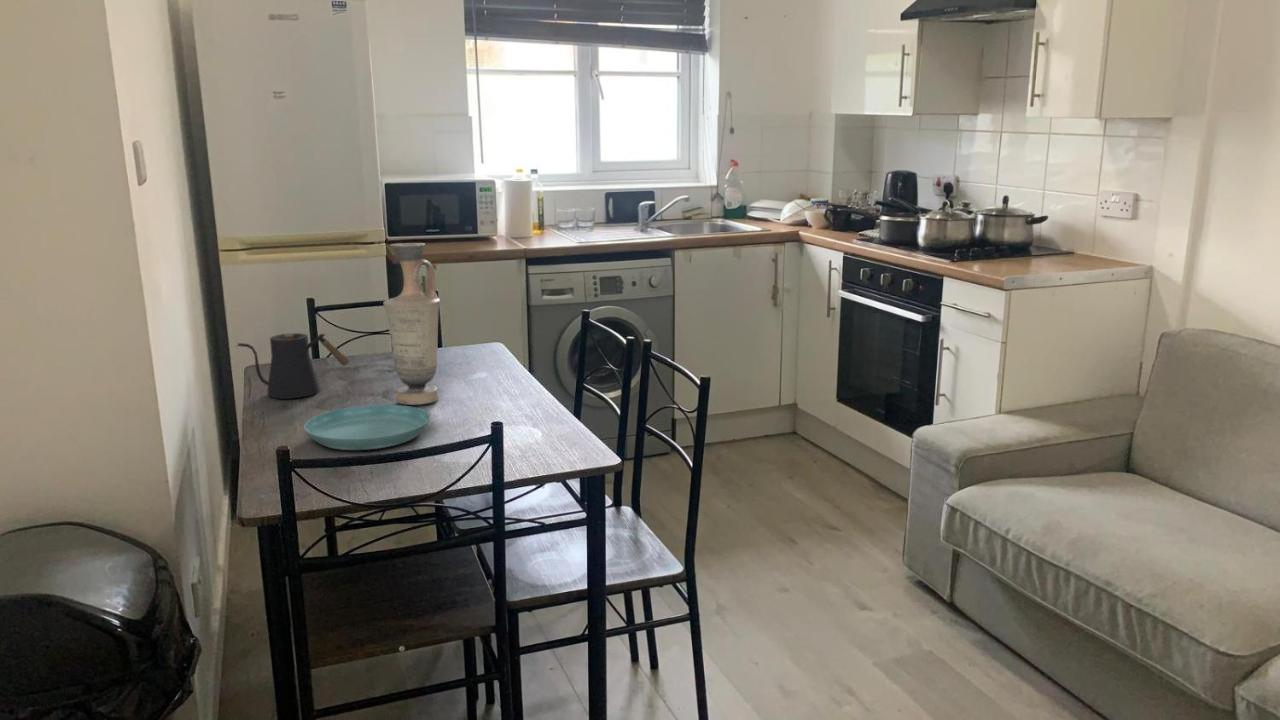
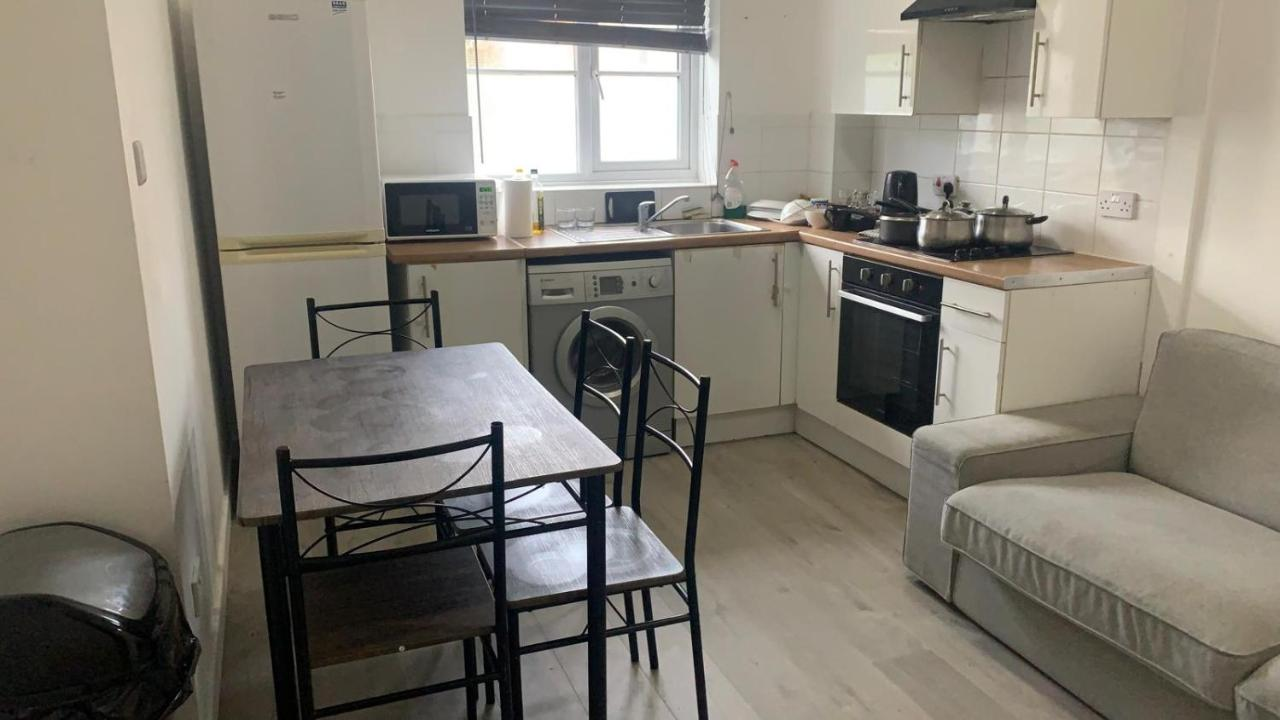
- kettle [235,332,350,400]
- vase [382,242,441,406]
- saucer [303,404,432,451]
